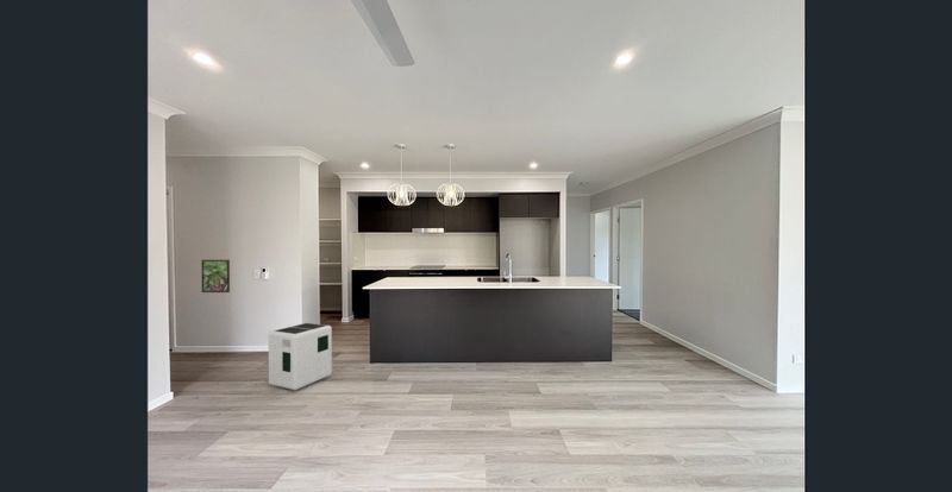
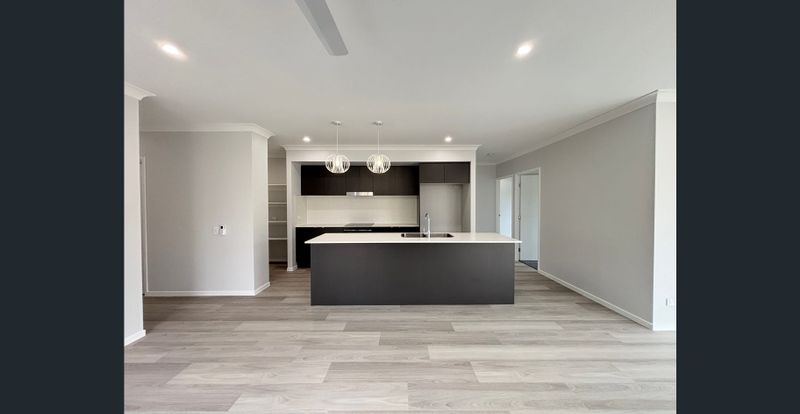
- air purifier [268,322,333,391]
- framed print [201,259,231,294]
